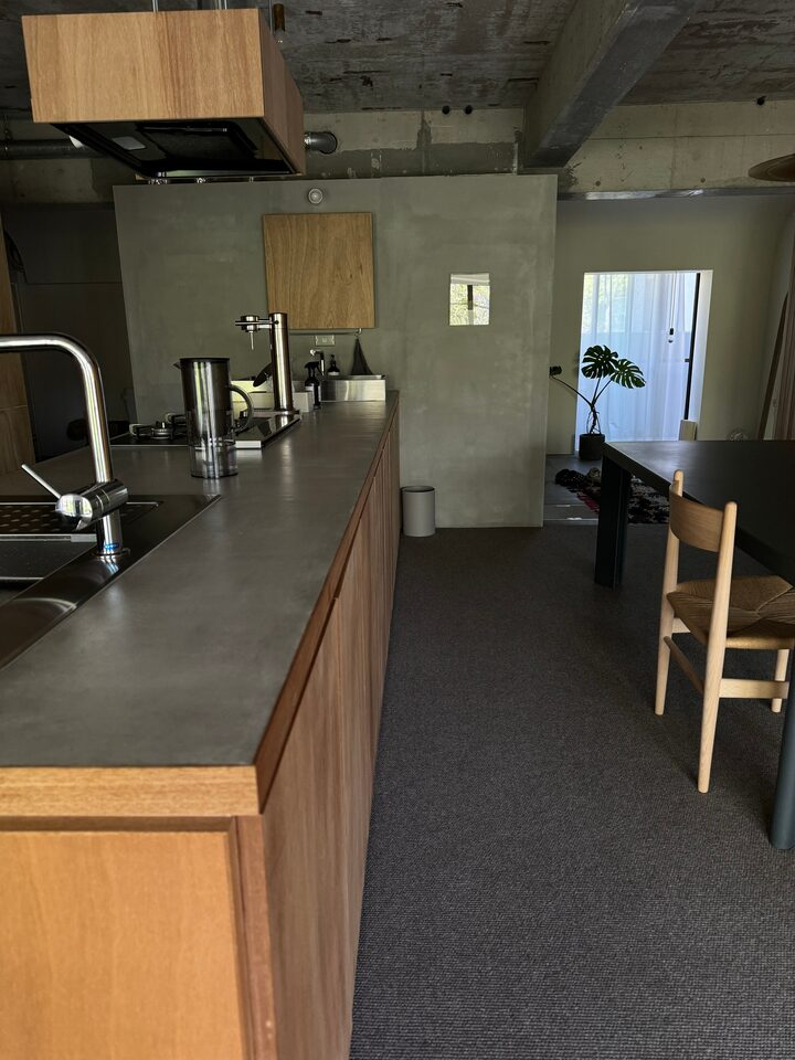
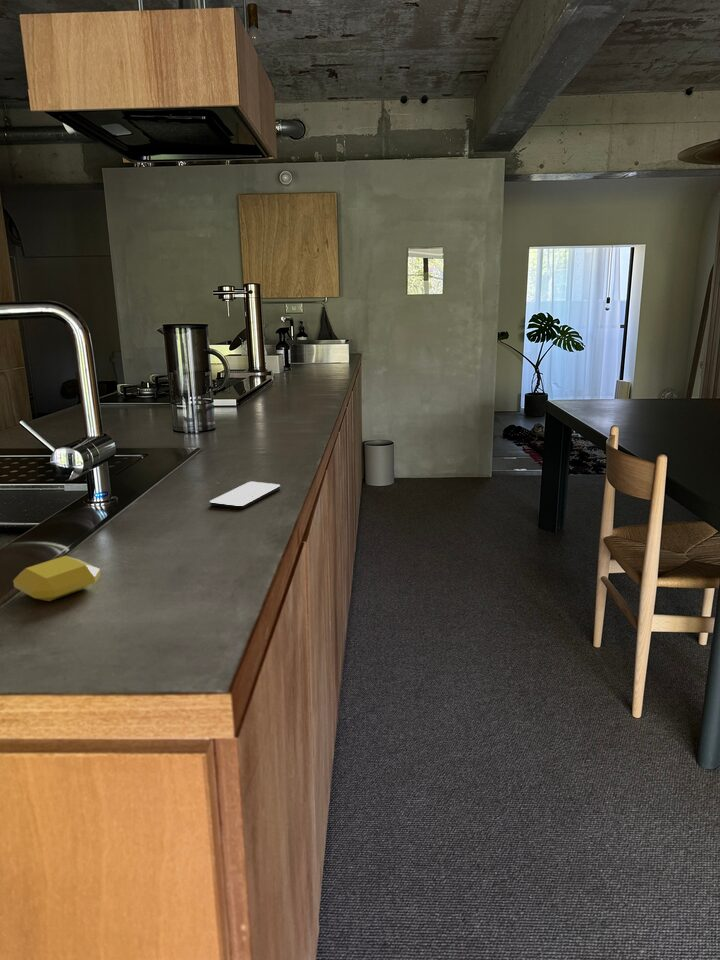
+ soap bar [12,555,101,602]
+ smartphone [209,481,281,510]
